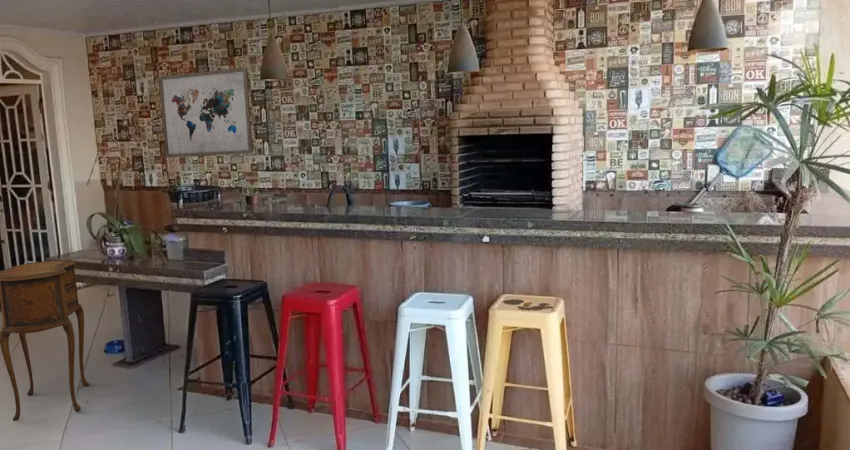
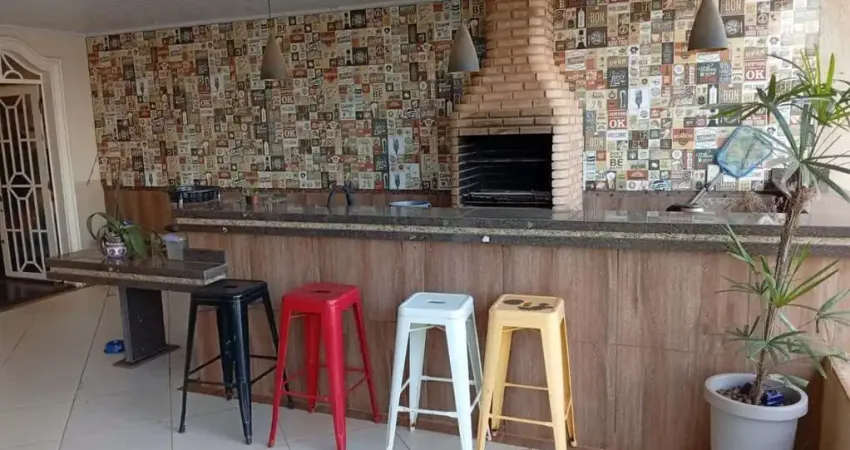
- side table [0,259,90,422]
- wall art [158,67,254,158]
